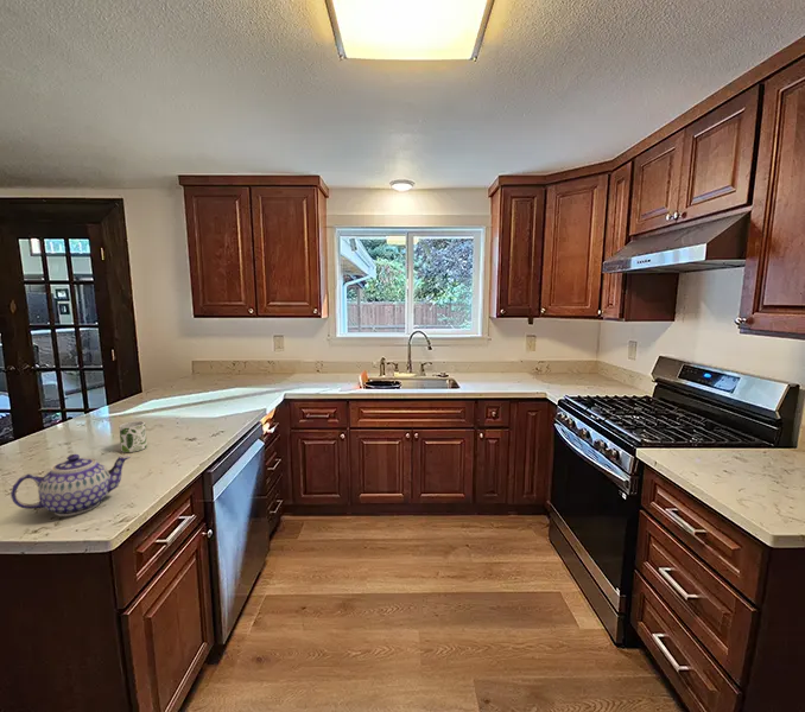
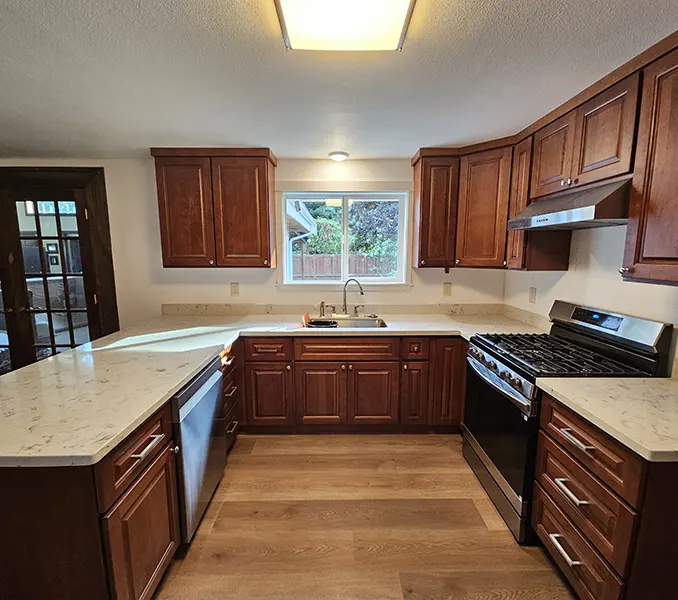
- teapot [9,453,132,517]
- mug [118,420,148,453]
